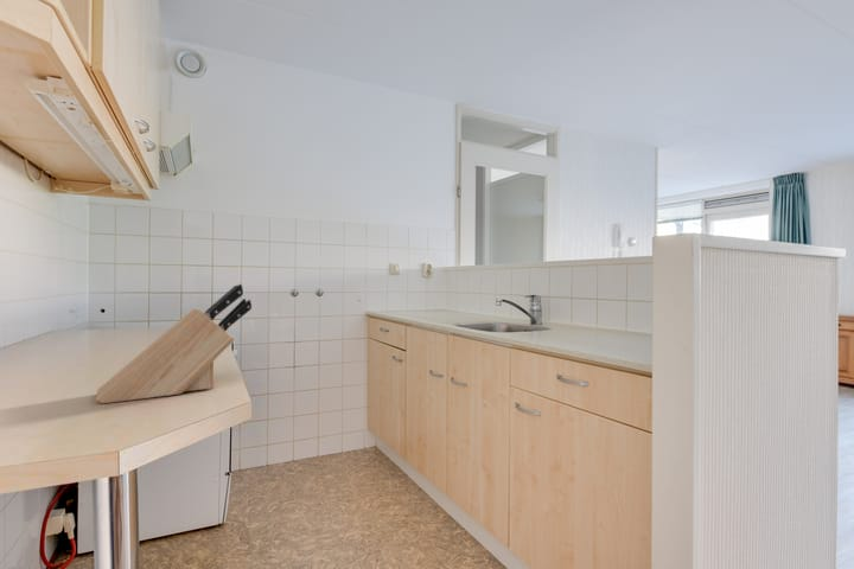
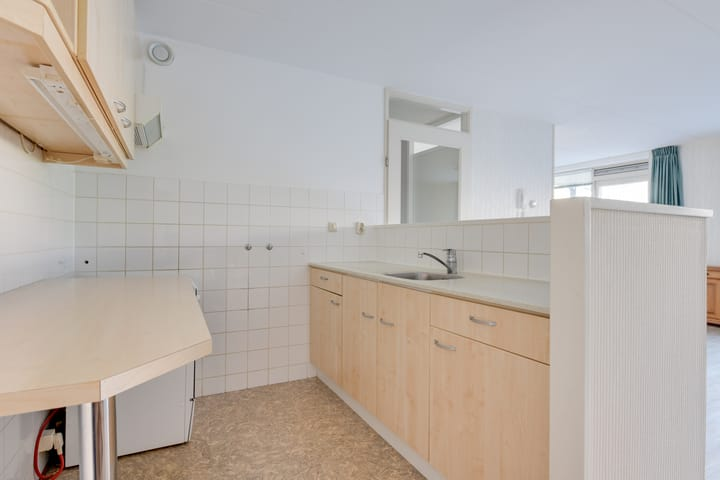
- knife block [95,283,253,404]
